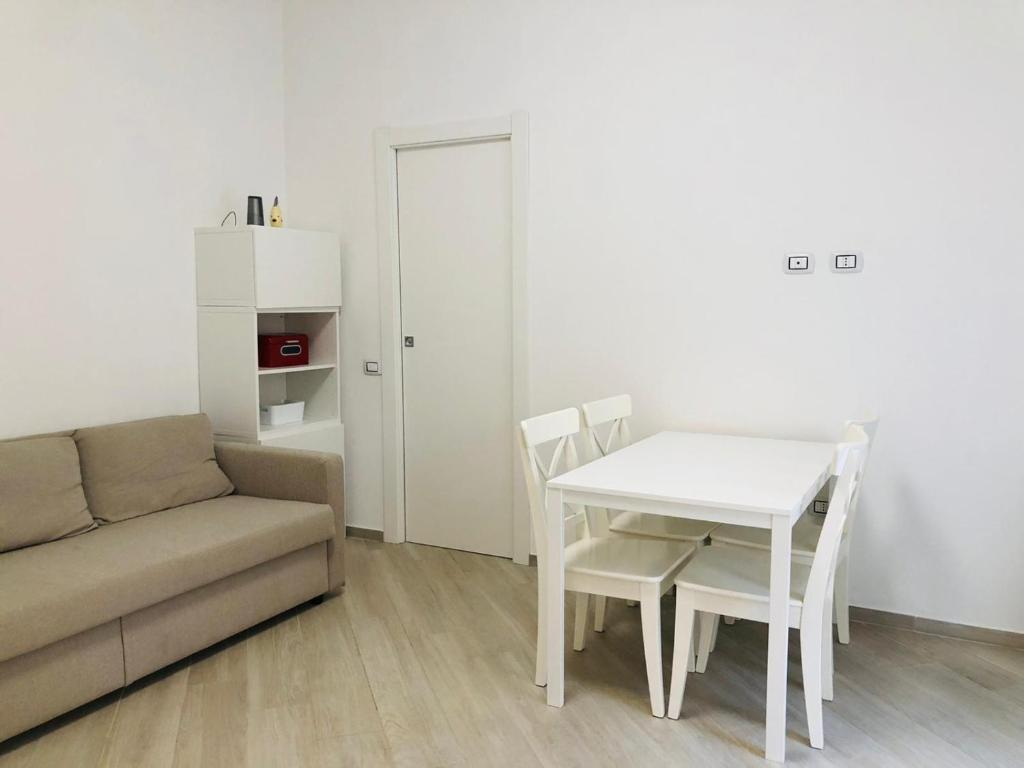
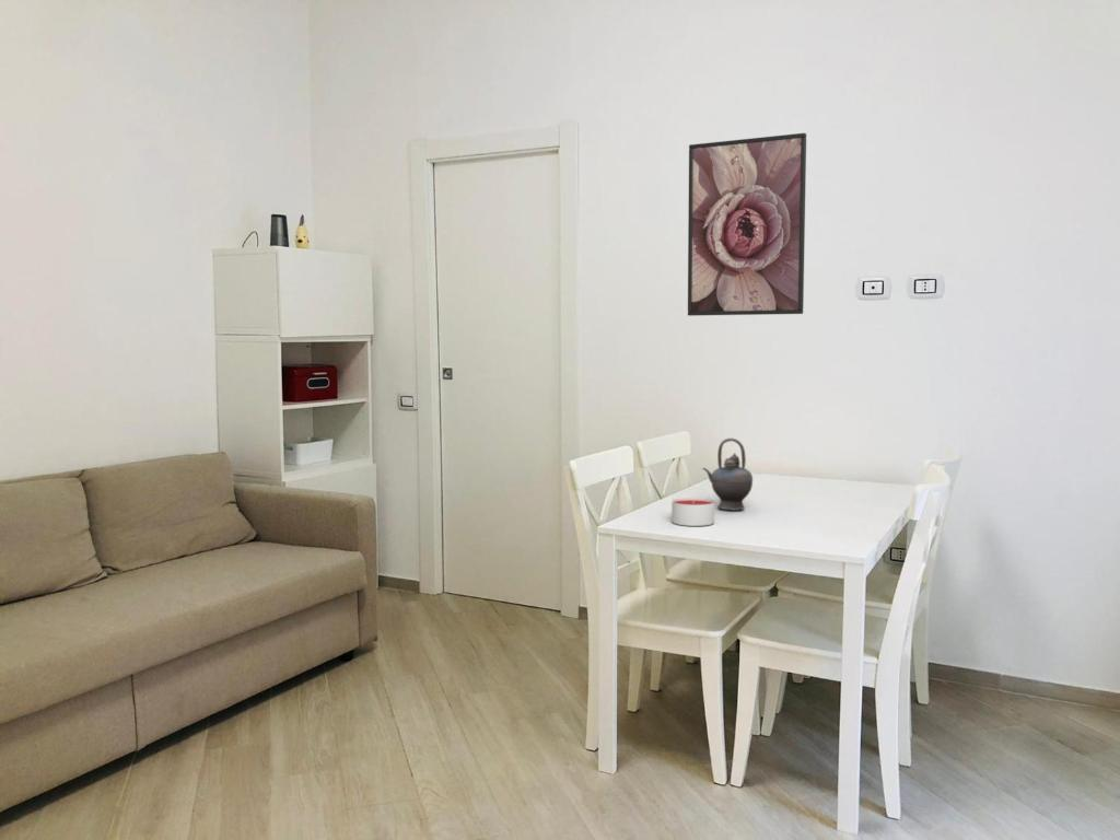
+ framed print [687,132,807,317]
+ candle [670,497,715,527]
+ teapot [701,438,754,511]
